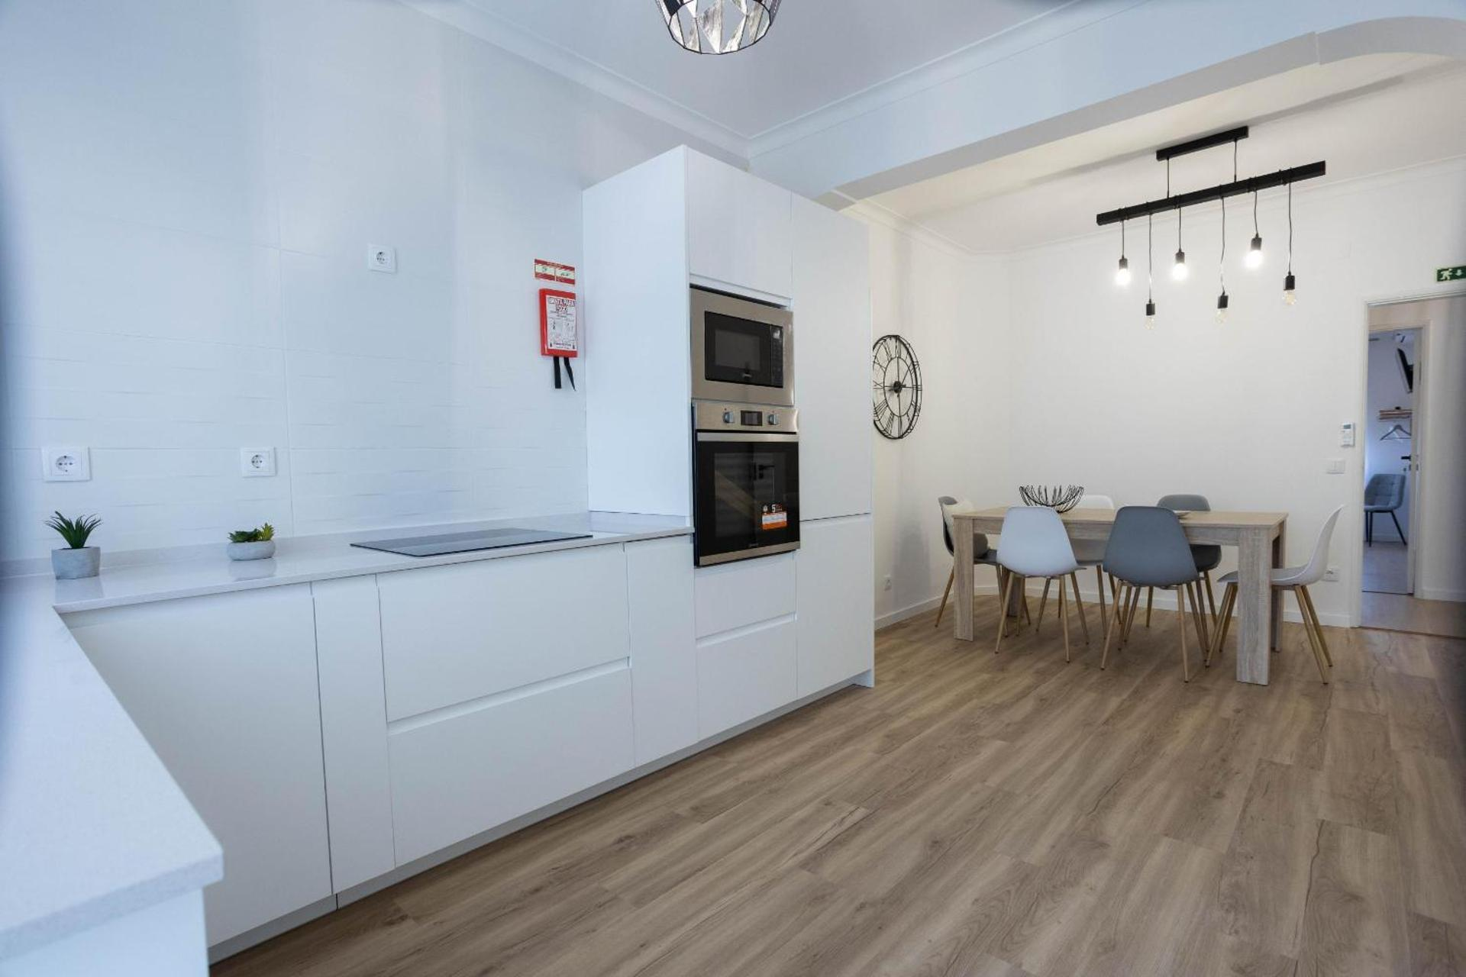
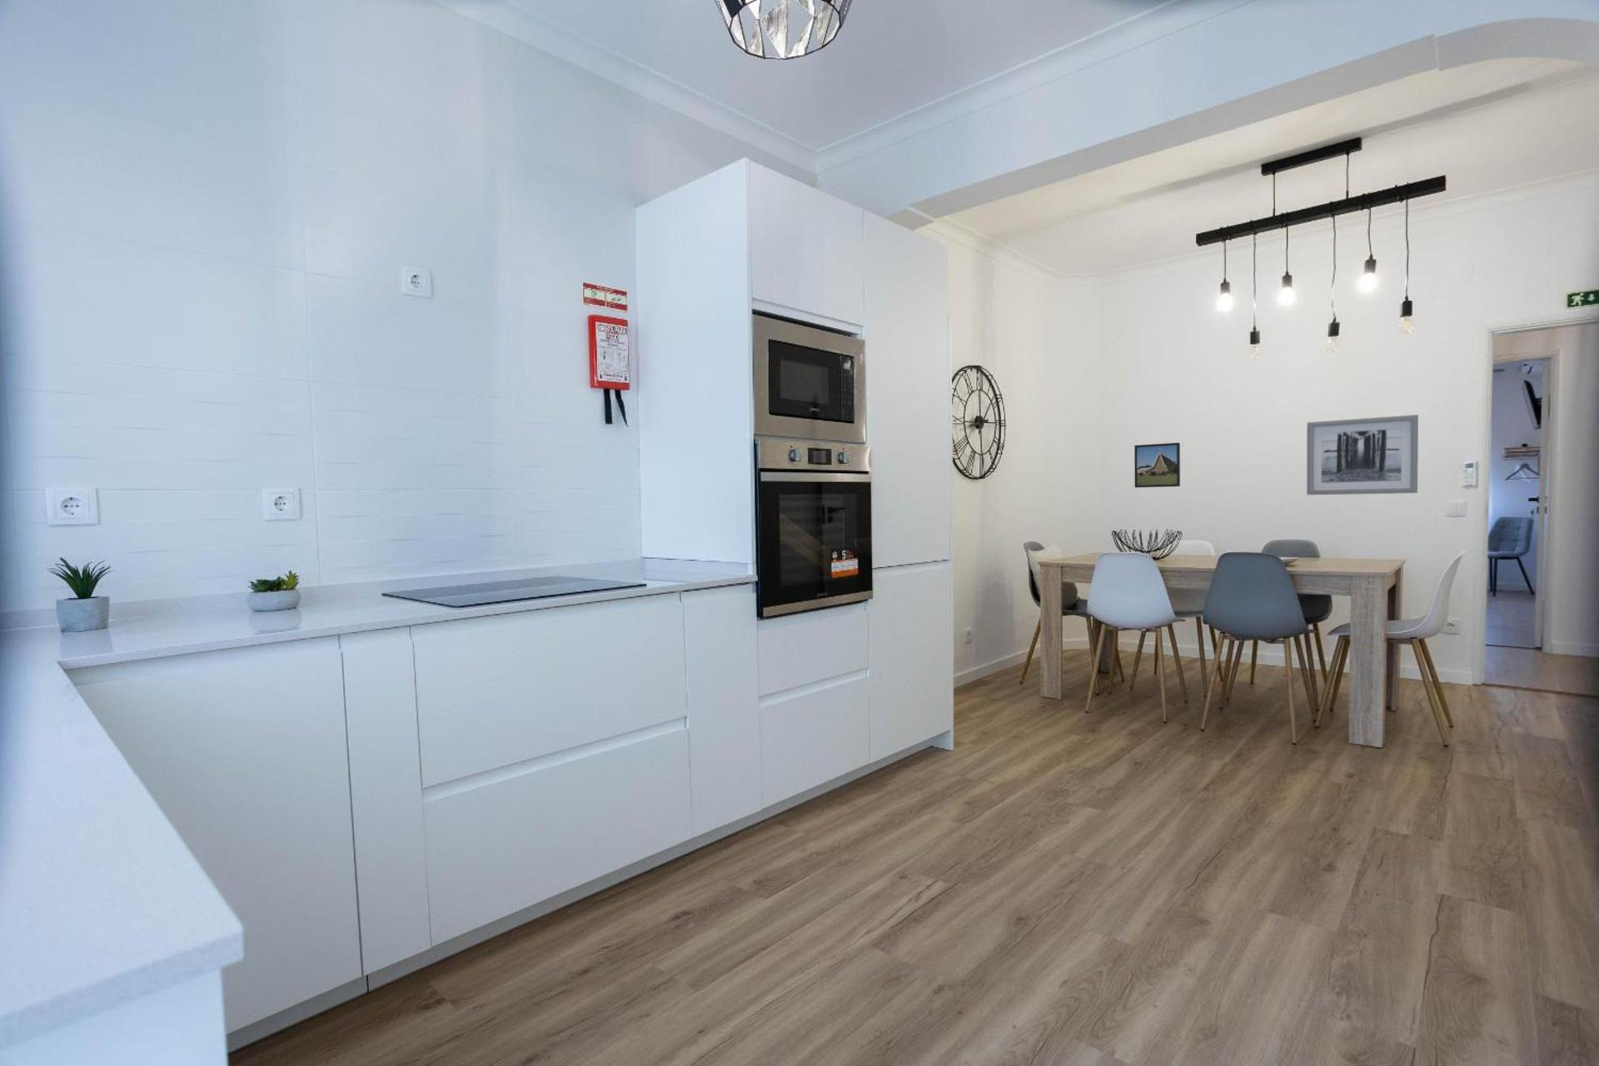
+ wall art [1306,414,1419,495]
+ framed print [1134,443,1181,488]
